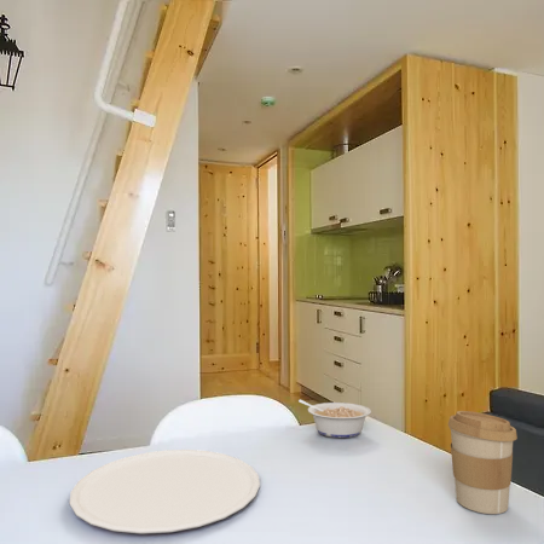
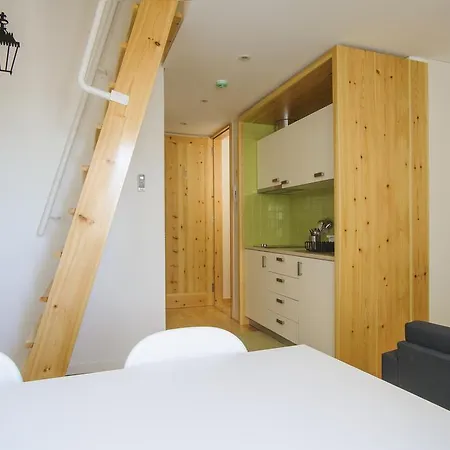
- plate [69,448,261,534]
- legume [297,399,372,439]
- coffee cup [447,410,519,515]
